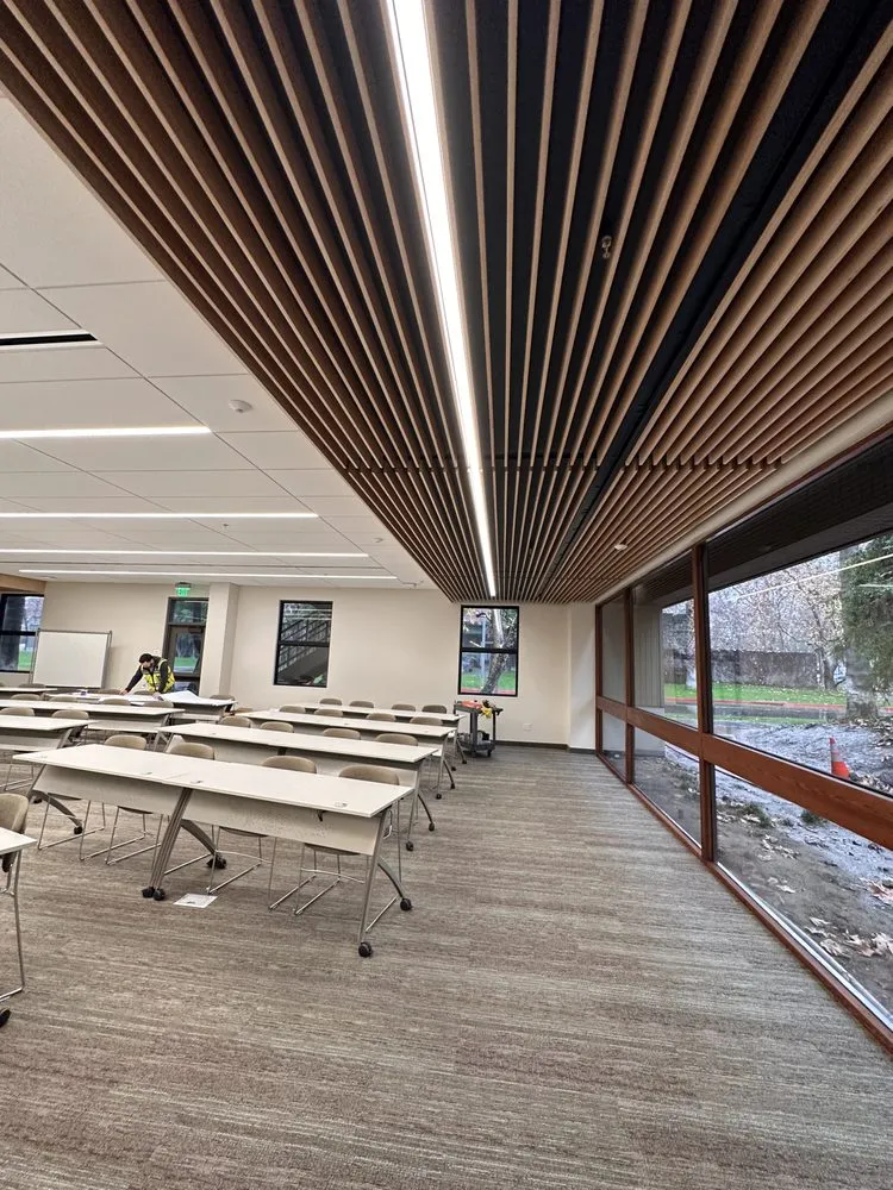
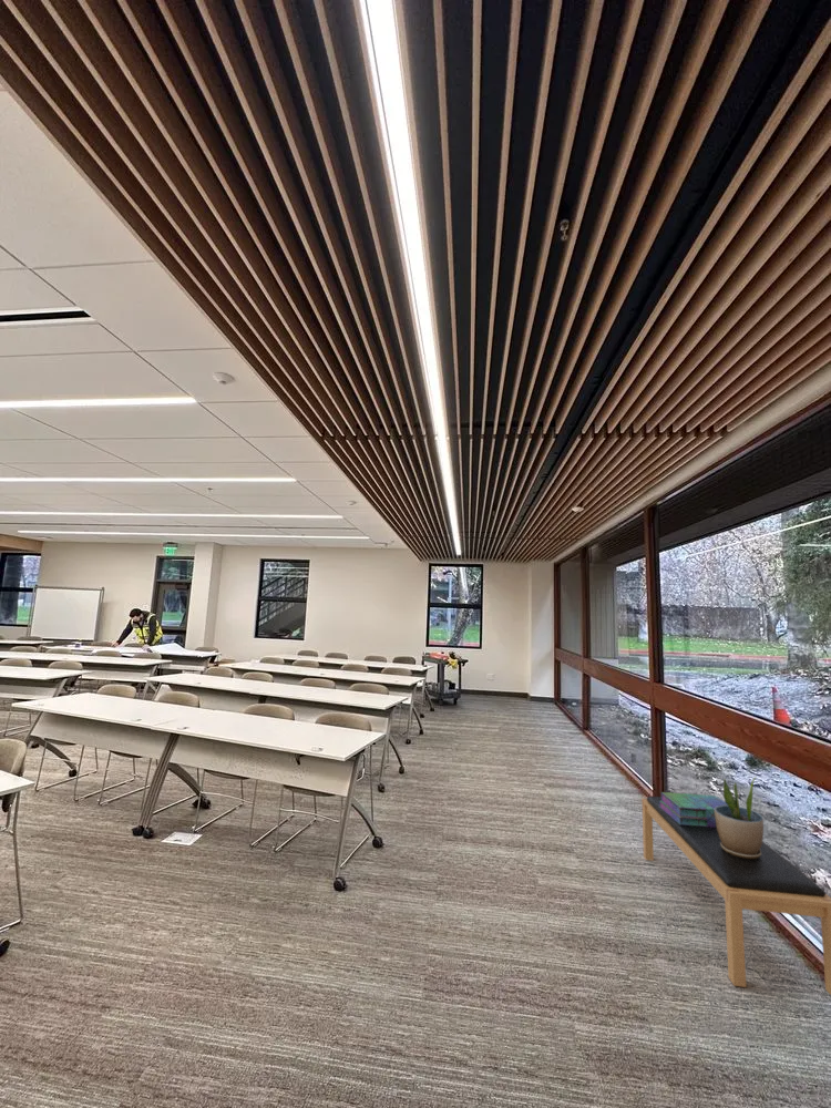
+ bench [640,796,831,996]
+ stack of books [659,791,728,828]
+ potted plant [715,776,765,859]
